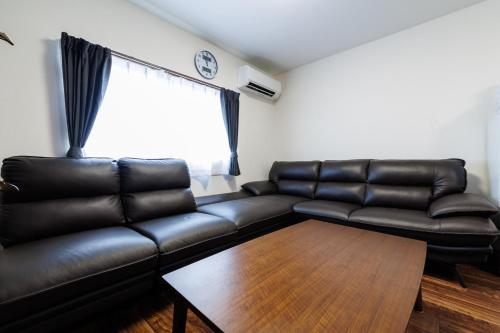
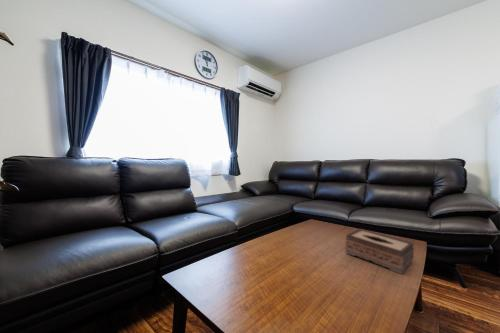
+ tissue box [344,228,415,275]
